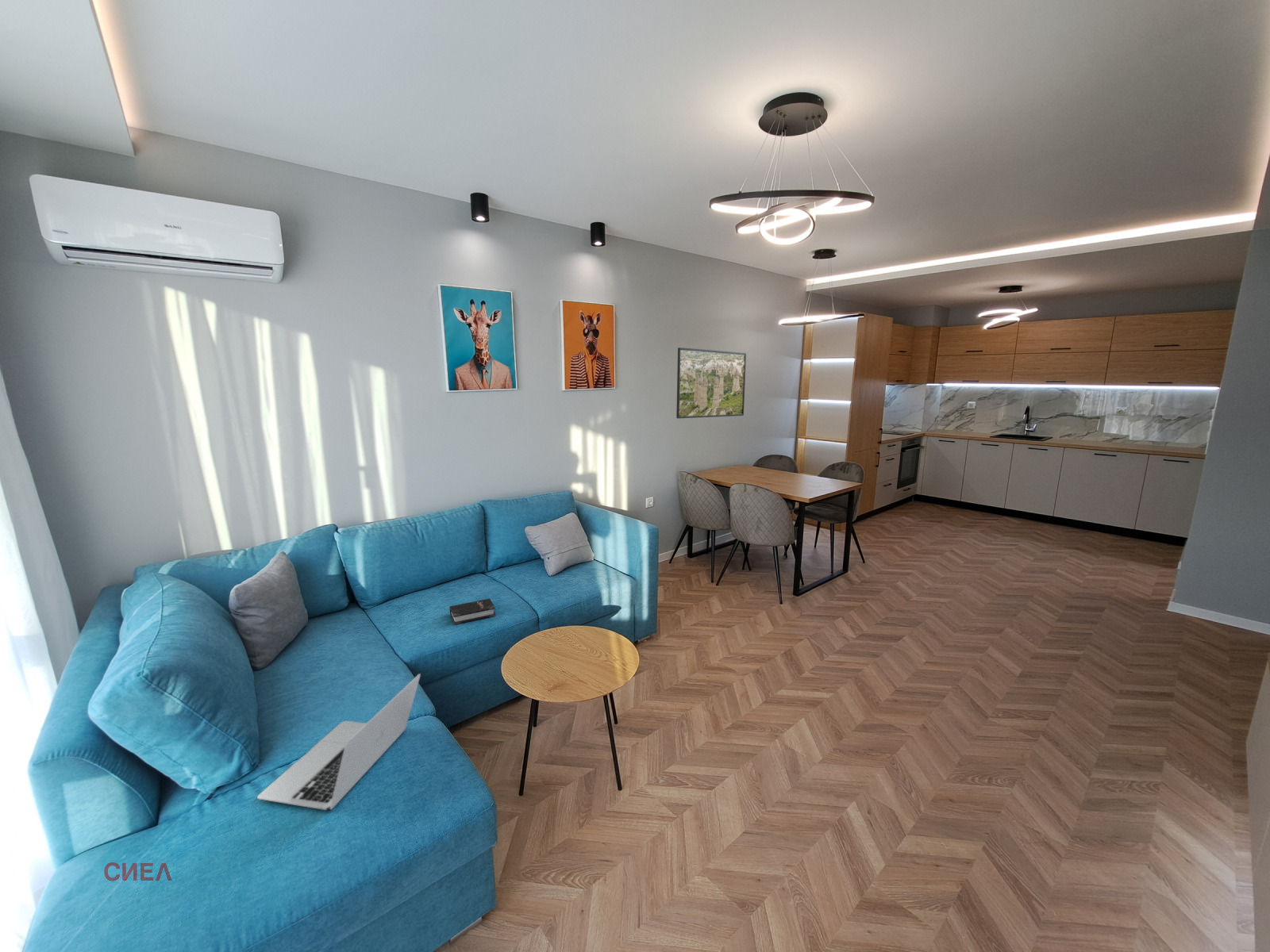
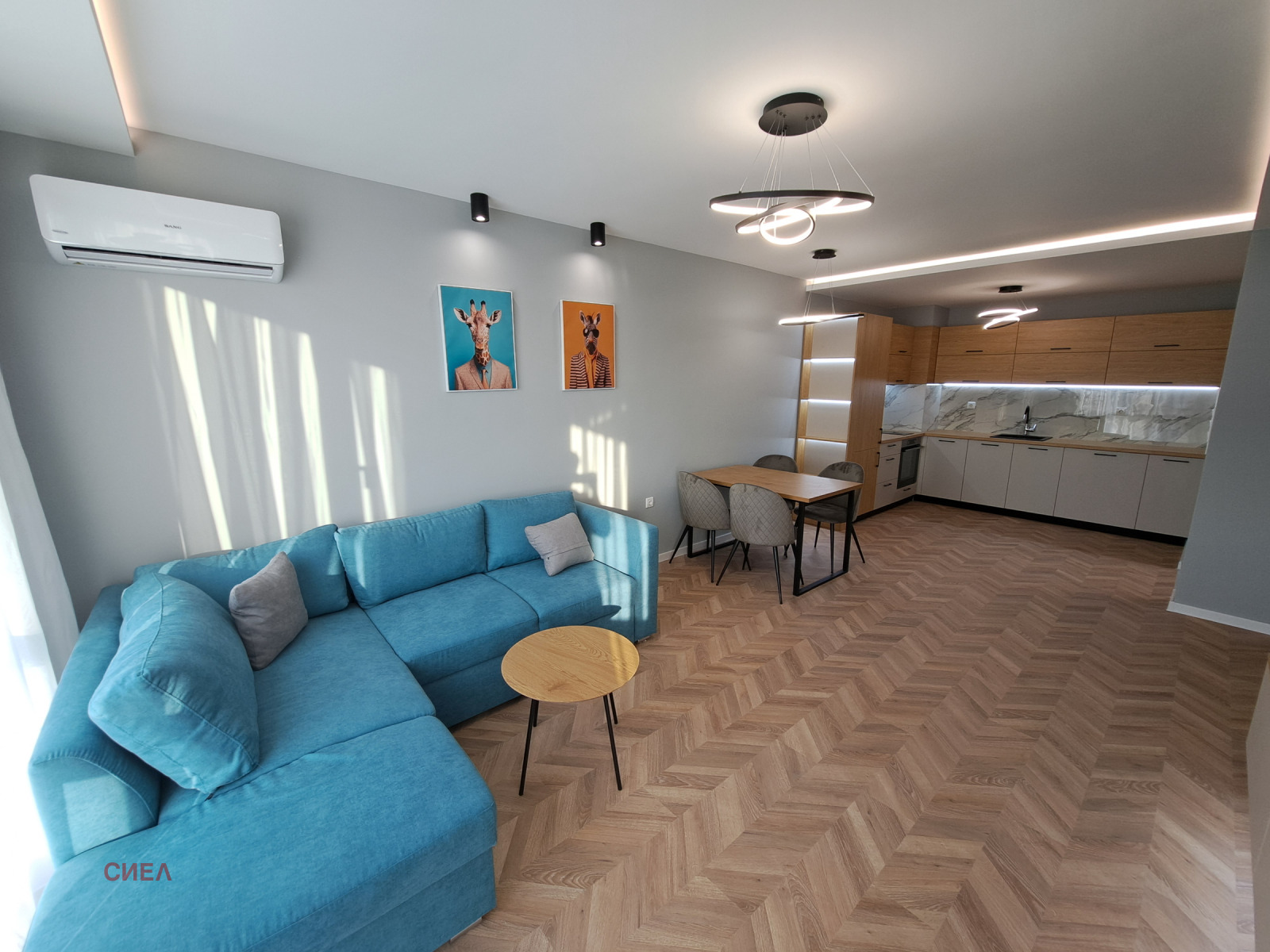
- laptop [256,673,421,811]
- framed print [675,347,747,419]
- hardback book [448,597,496,625]
